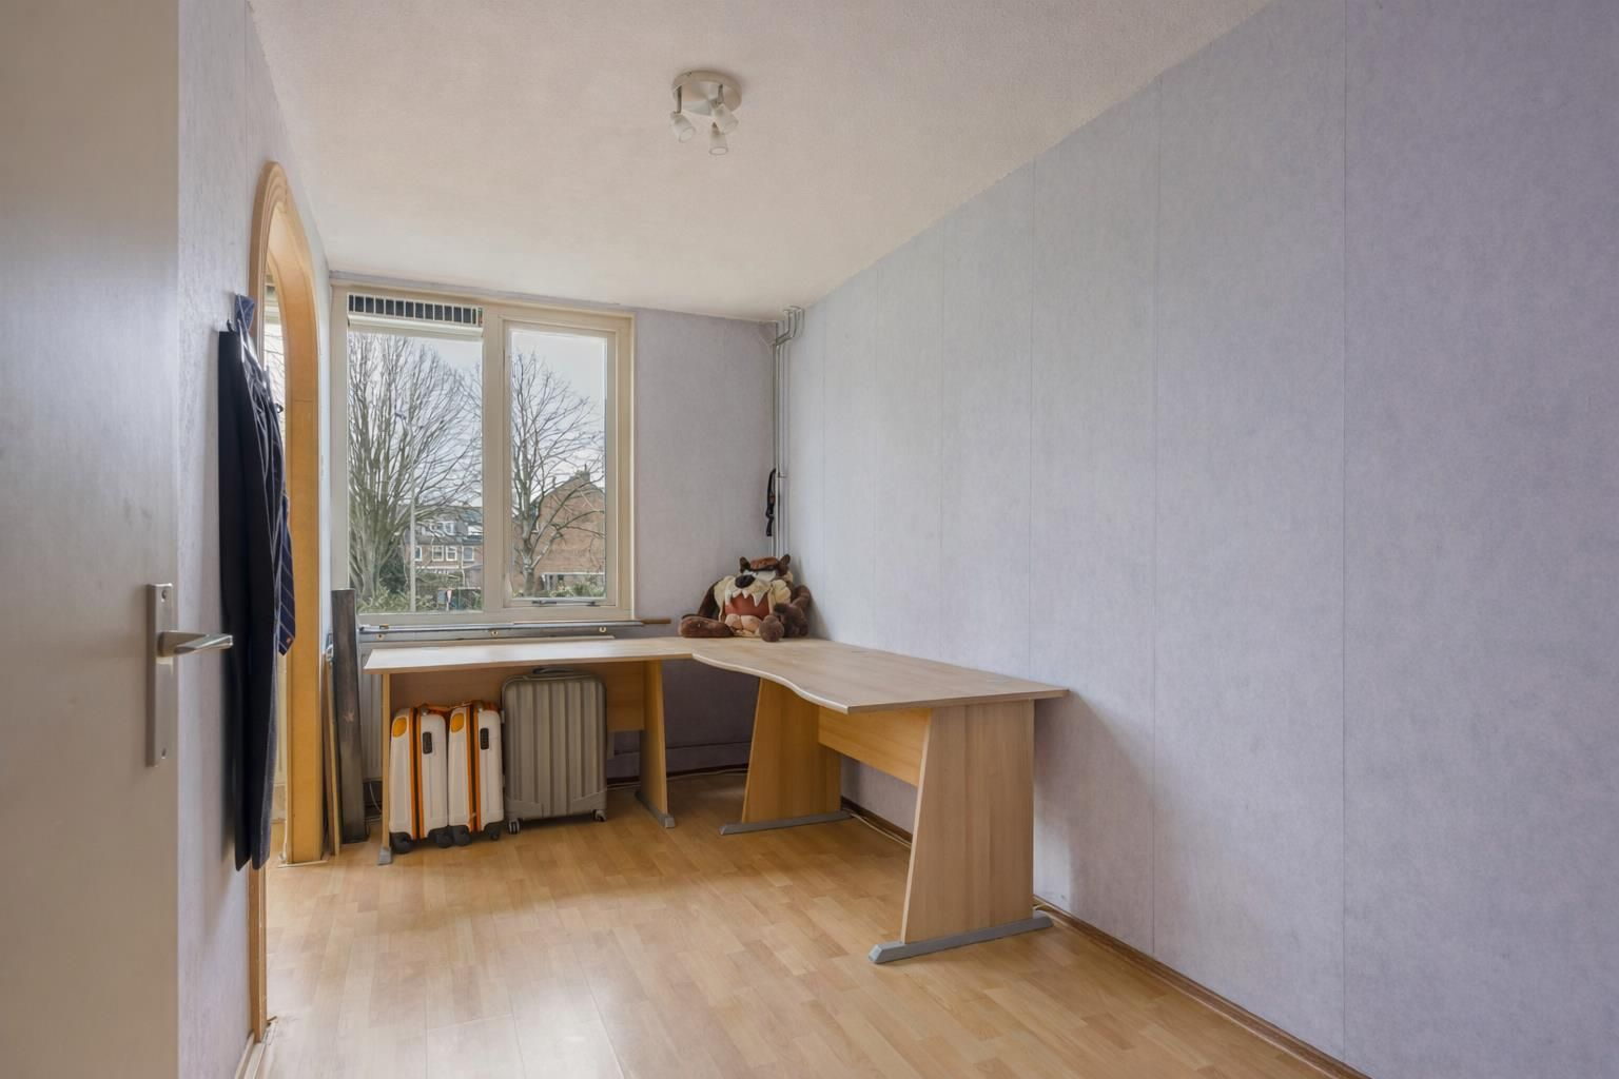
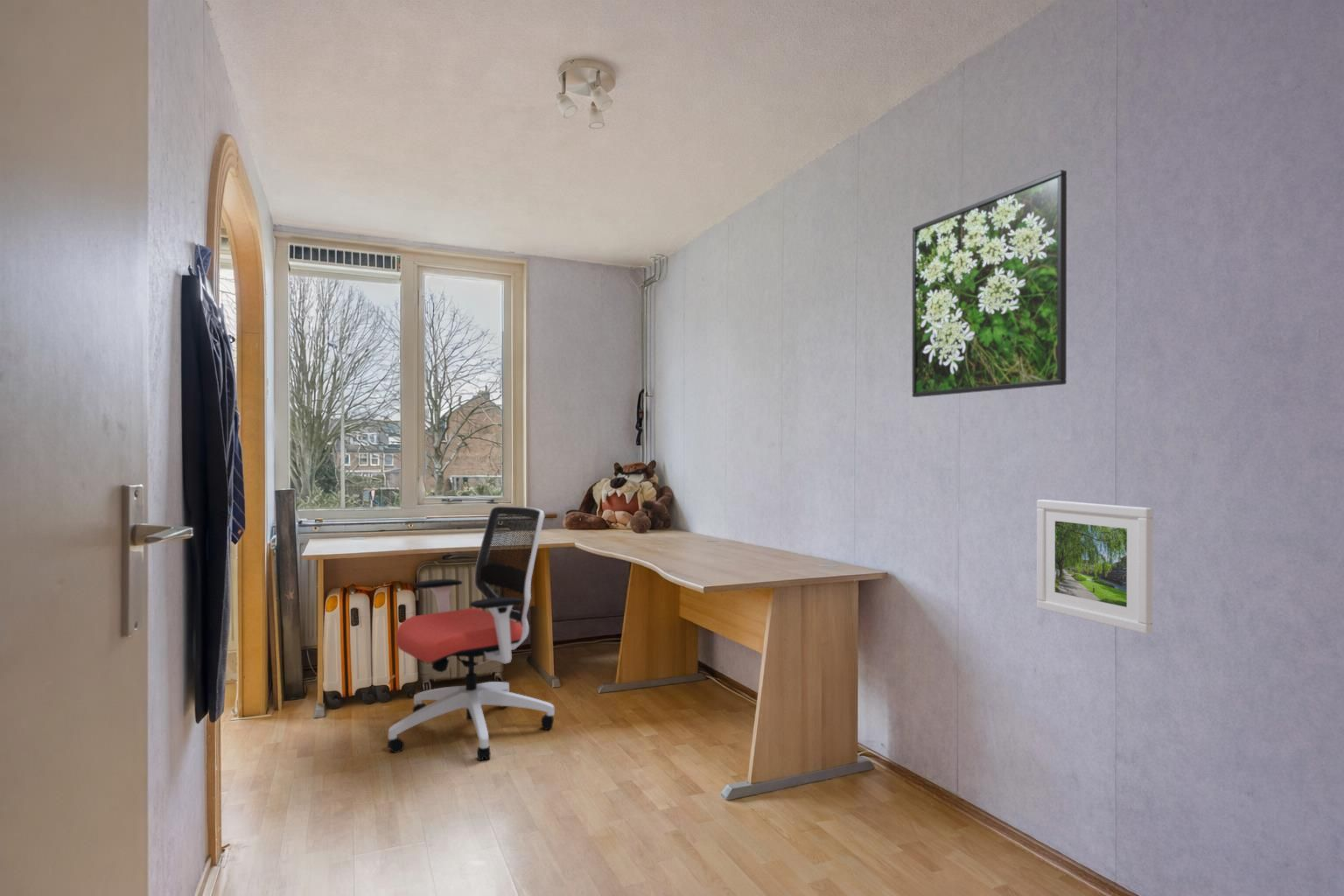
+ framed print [912,169,1068,398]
+ office chair [387,505,556,762]
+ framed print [1036,499,1153,634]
